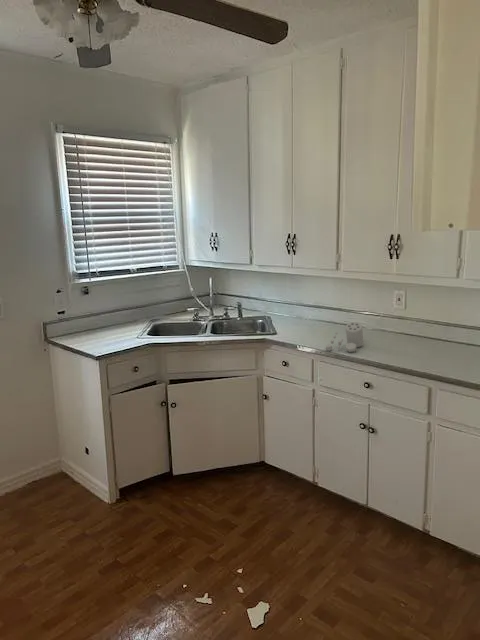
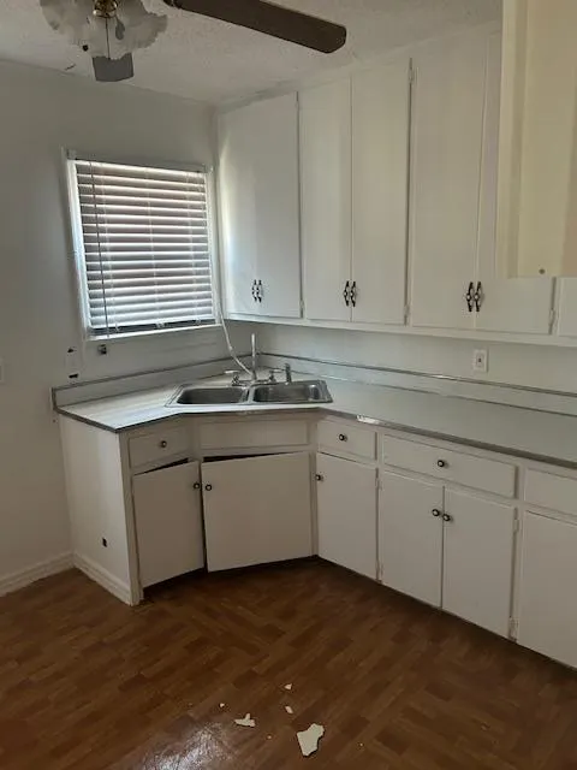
- utensil holder [325,321,365,353]
